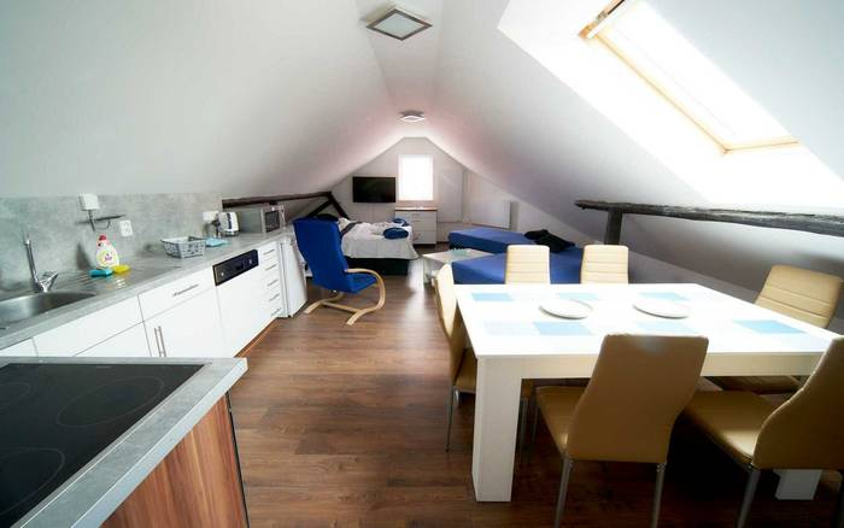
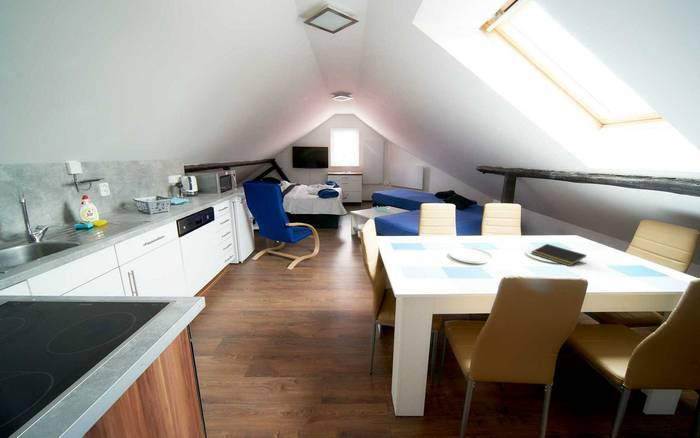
+ notepad [530,243,587,267]
